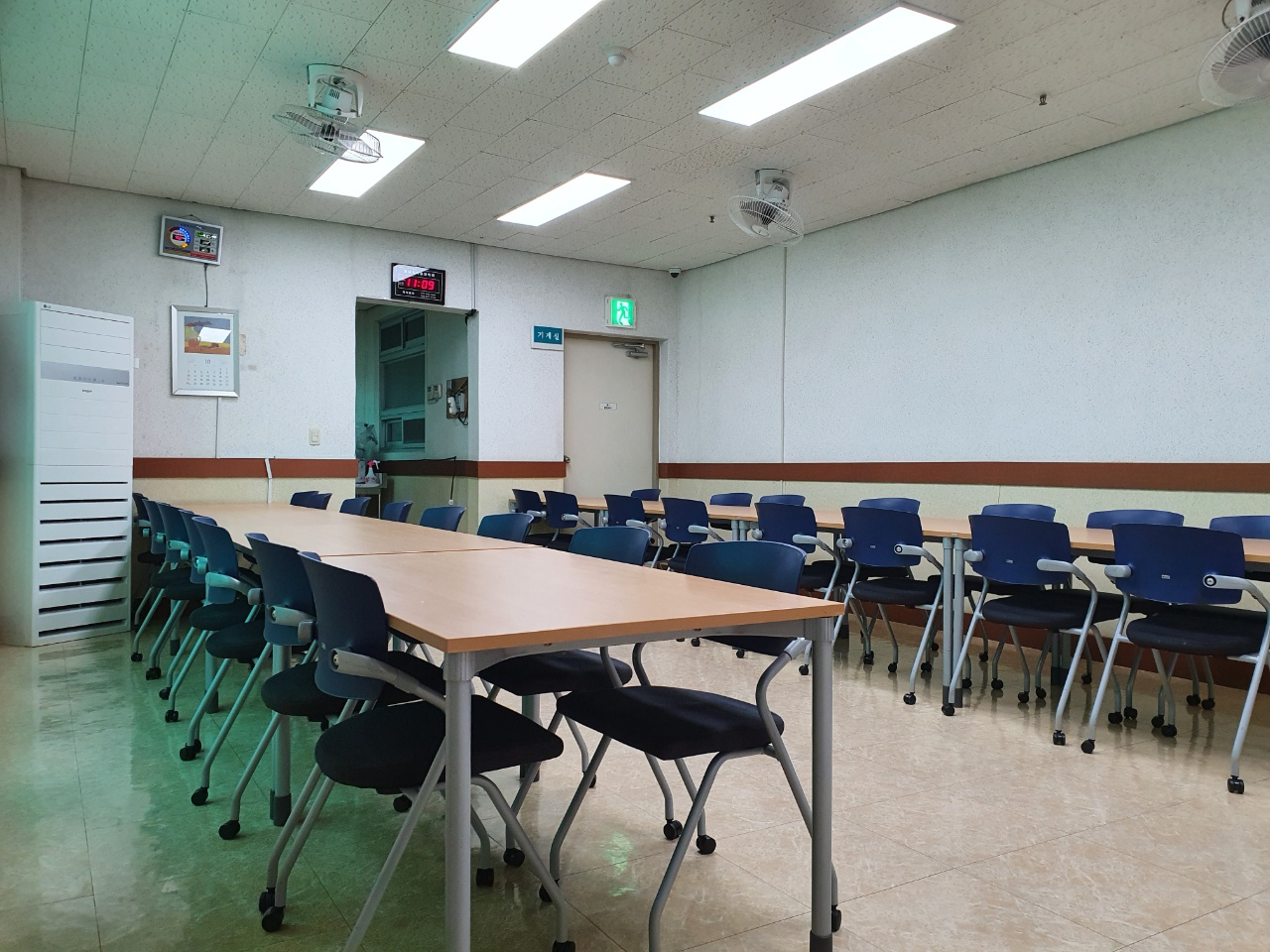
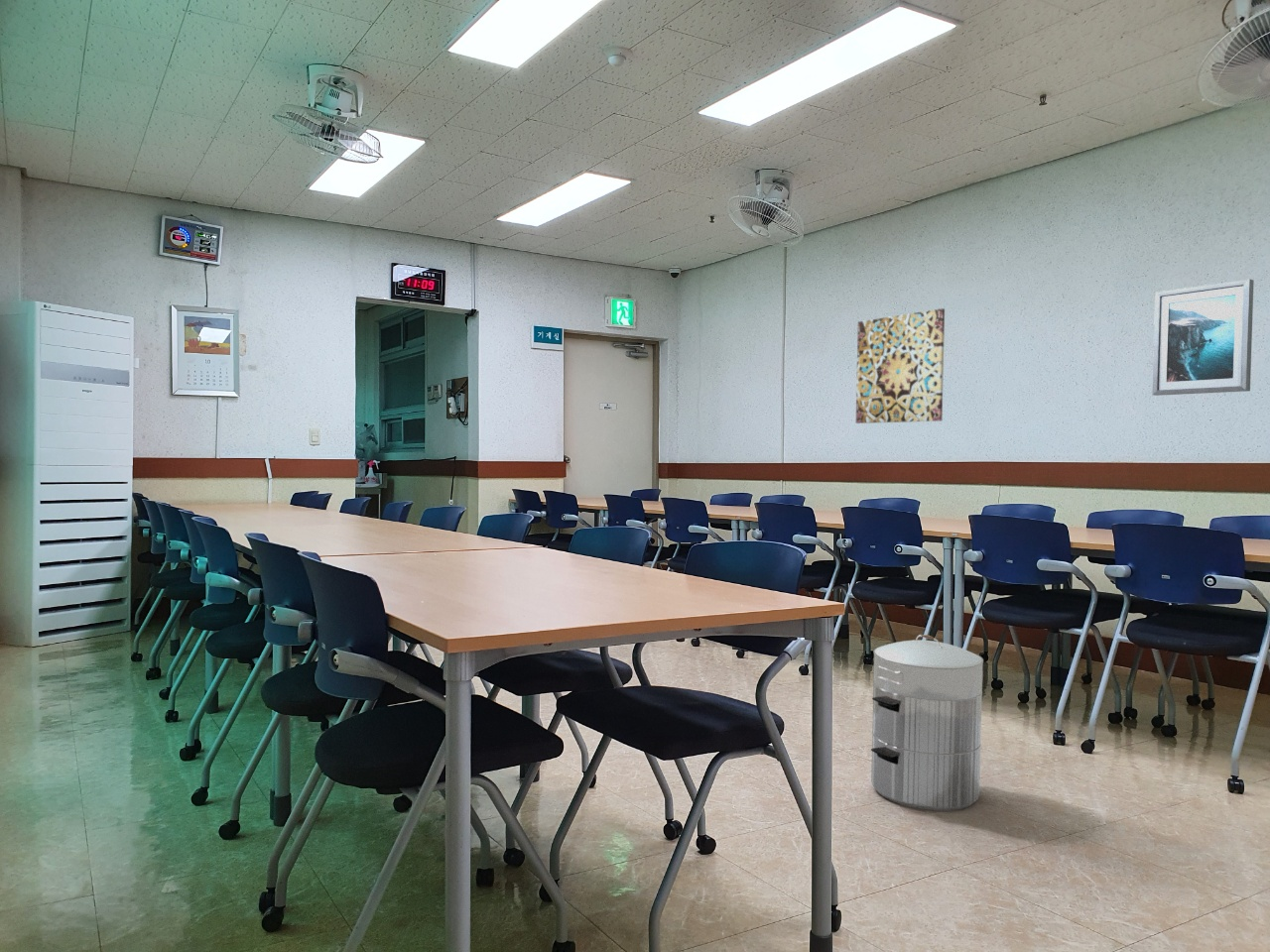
+ wall art [1151,278,1255,397]
+ waste bin [870,634,984,812]
+ wall art [855,307,946,424]
